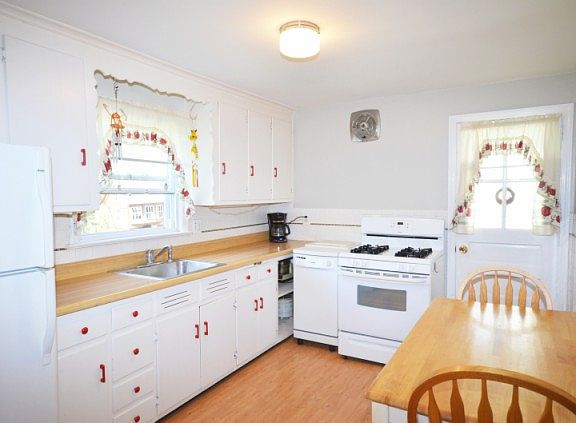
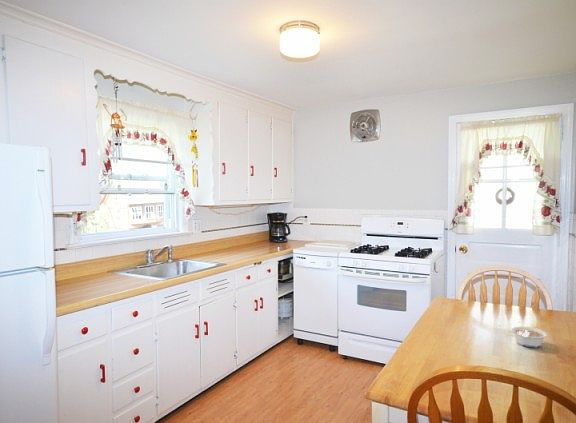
+ legume [509,326,548,348]
